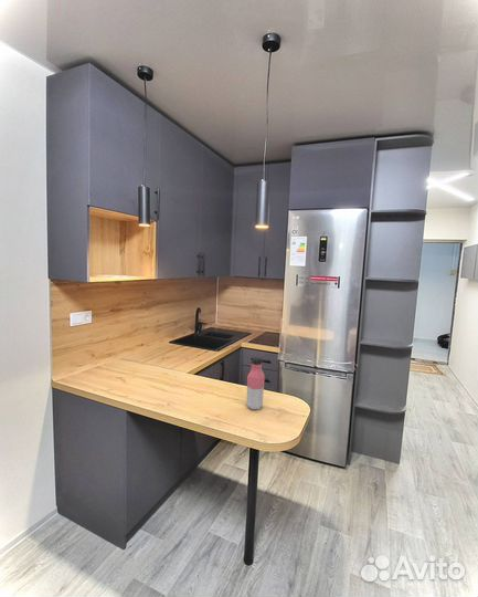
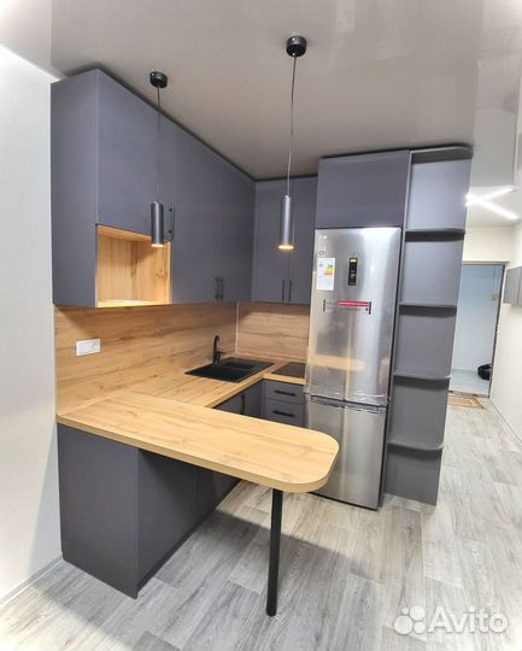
- water bottle [245,356,266,411]
